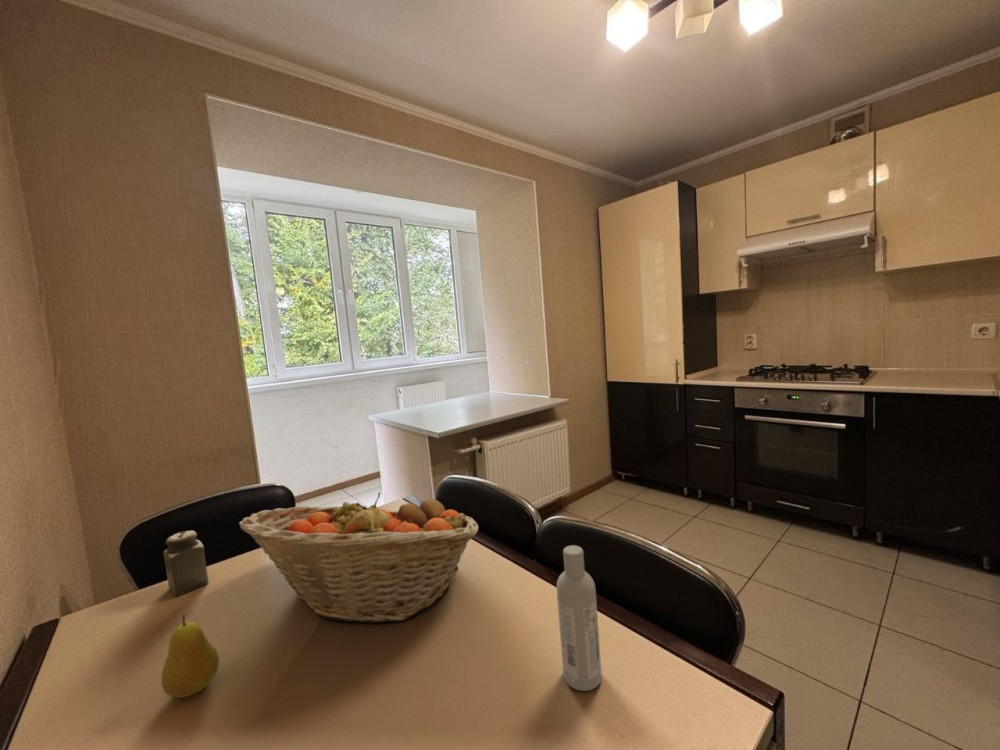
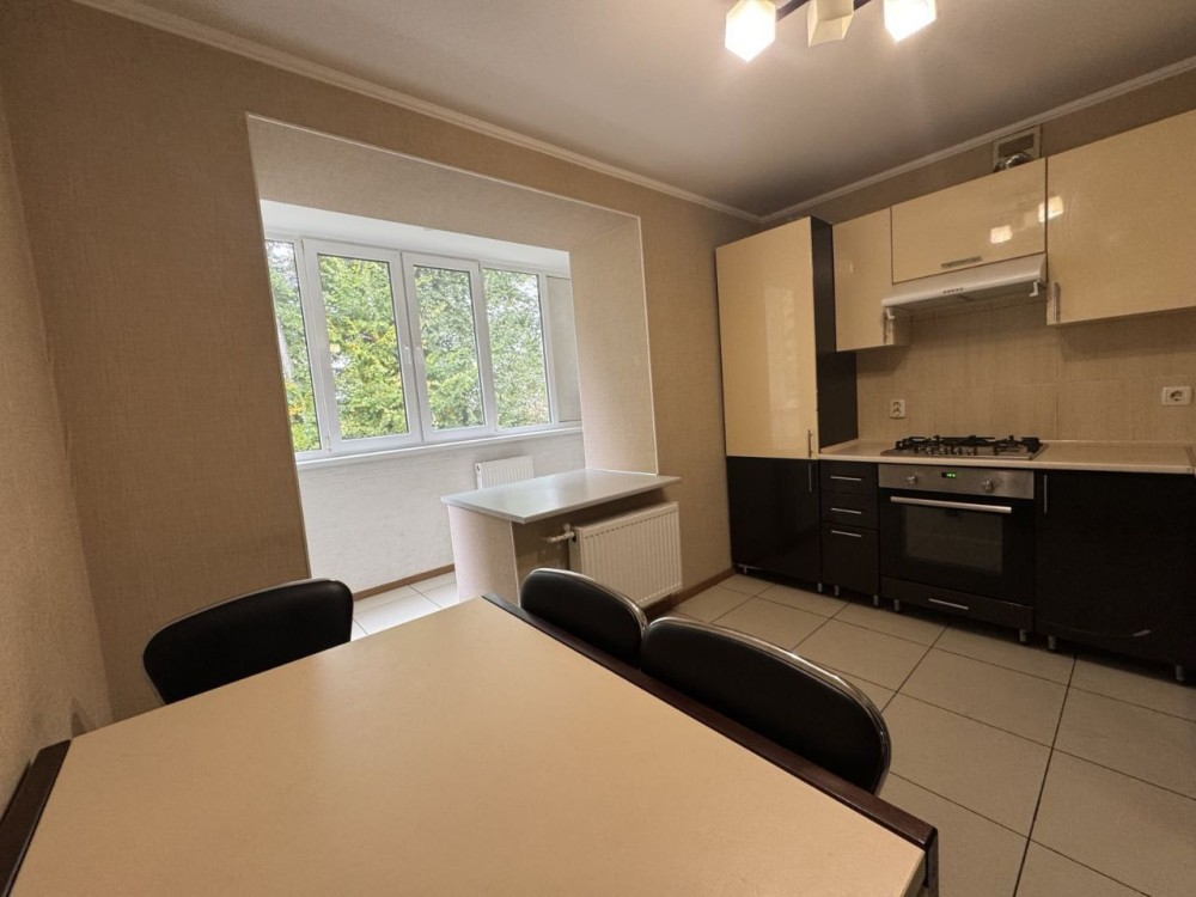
- bottle [555,544,603,692]
- salt shaker [162,530,210,597]
- fruit [160,613,220,699]
- fruit basket [238,491,480,624]
